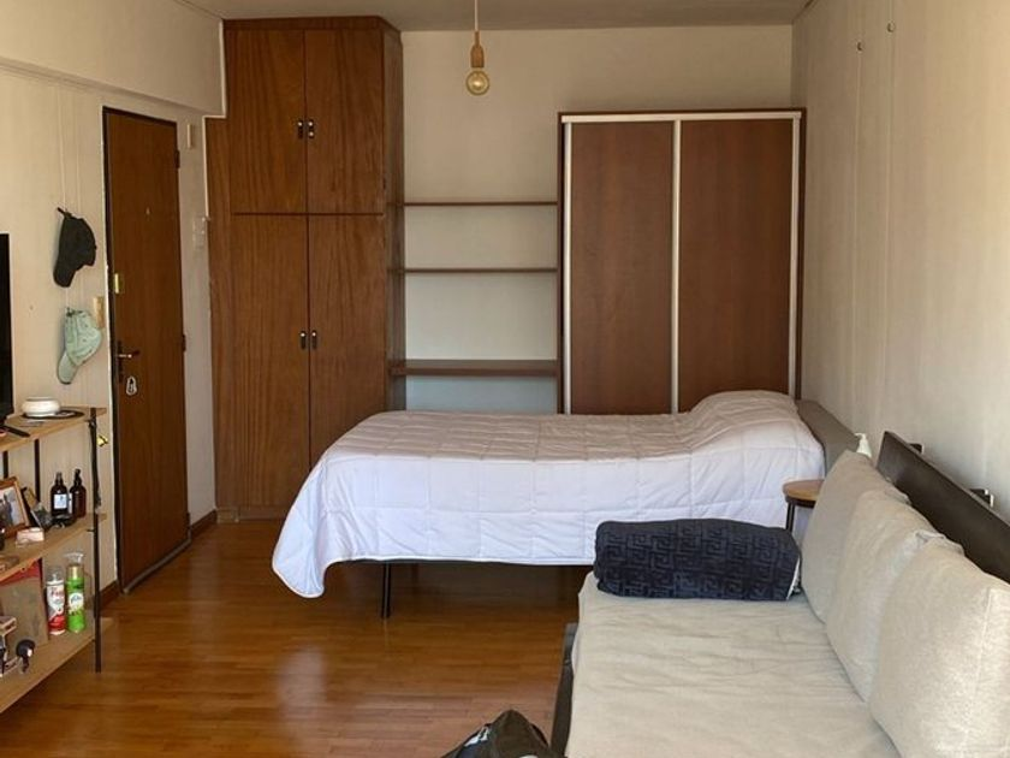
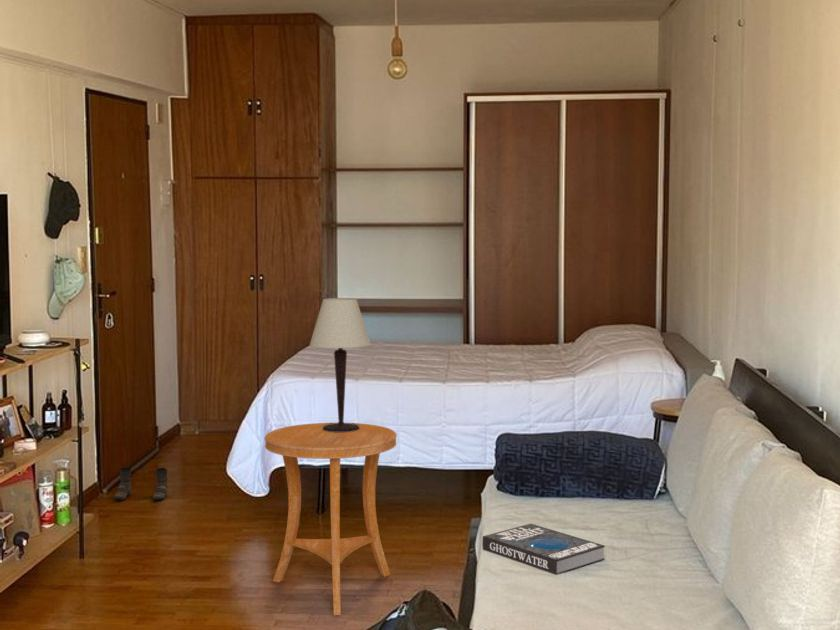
+ table lamp [309,297,372,432]
+ side table [264,422,398,616]
+ book [481,523,606,576]
+ boots [113,466,169,501]
